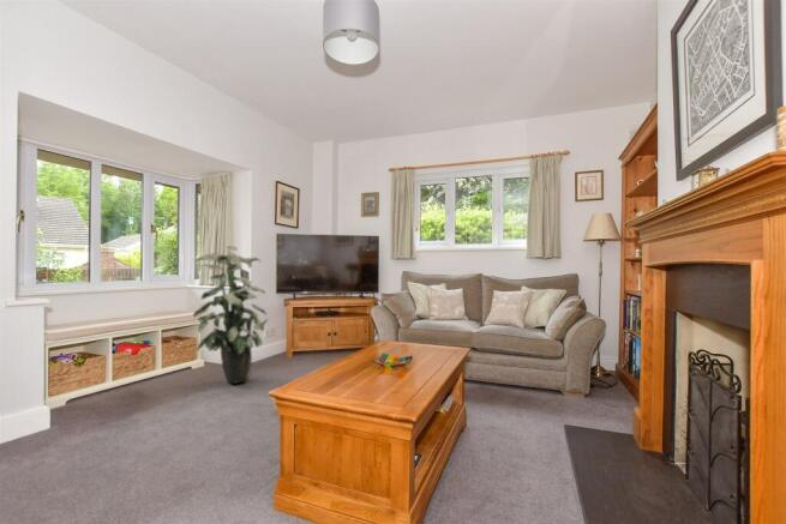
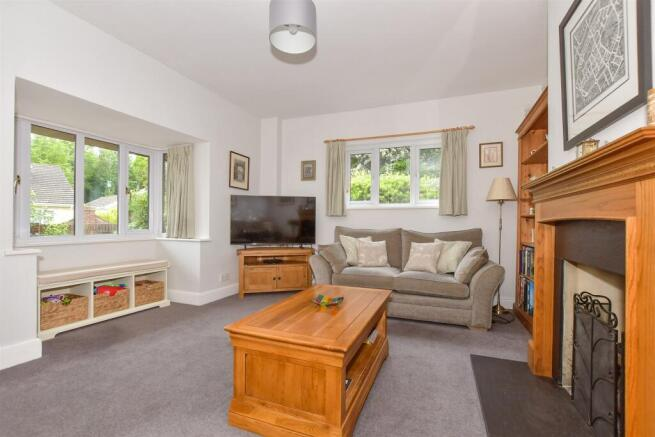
- indoor plant [192,245,269,385]
